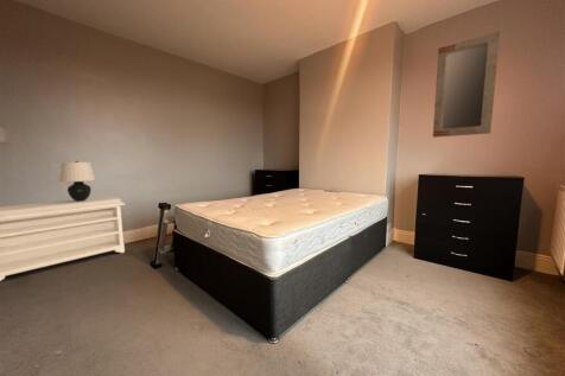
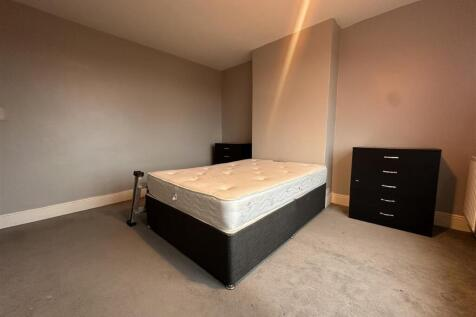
- bench [0,196,126,282]
- table lamp [58,160,97,202]
- home mirror [432,30,501,139]
